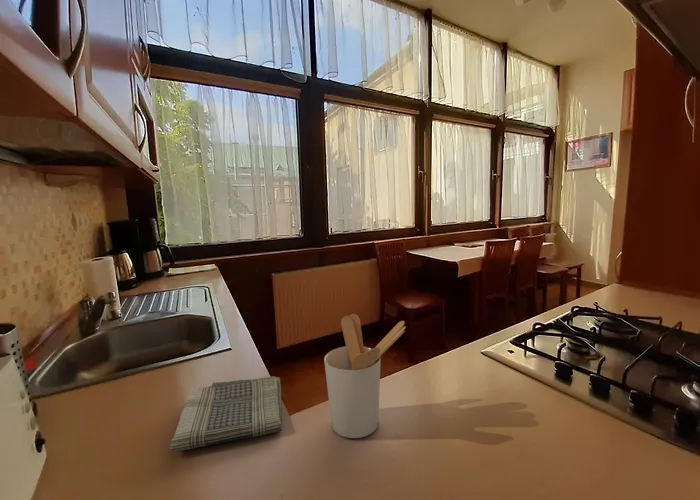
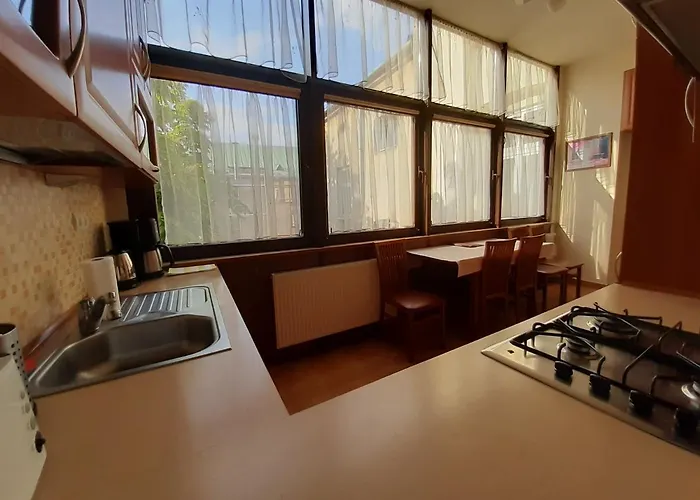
- dish towel [169,376,283,452]
- utensil holder [323,313,407,439]
